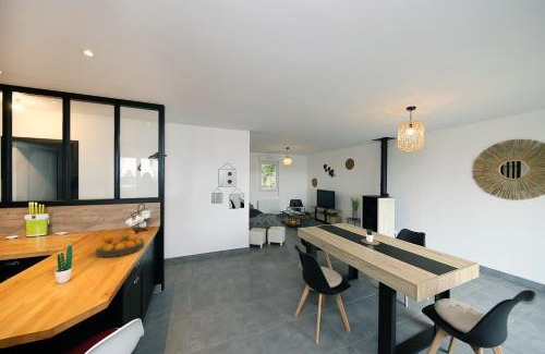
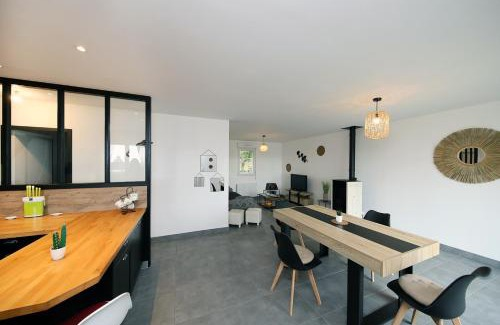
- fruit bowl [95,229,145,258]
